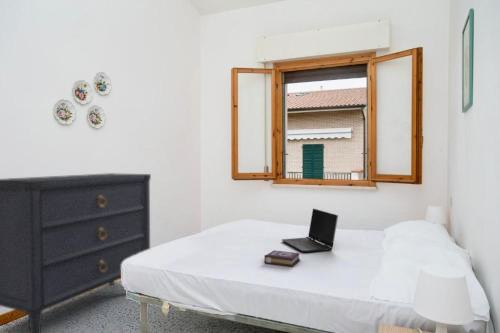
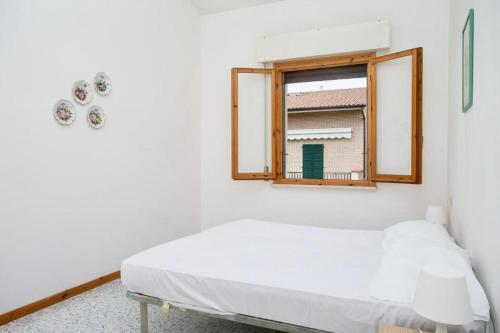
- dresser [0,172,152,333]
- laptop computer [281,207,339,253]
- book [263,249,301,268]
